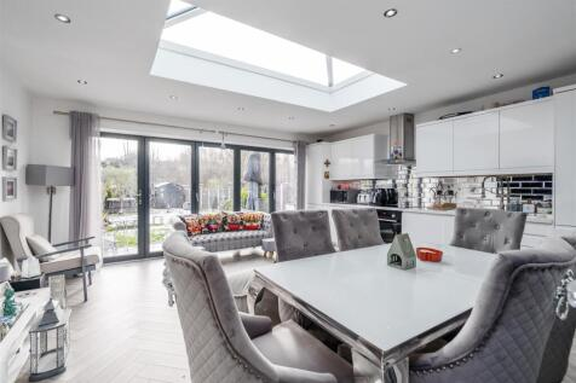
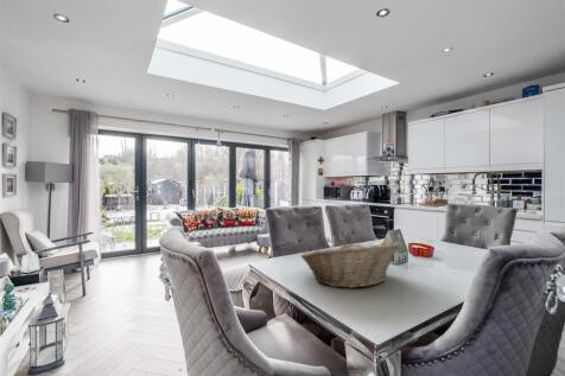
+ fruit basket [300,240,402,289]
